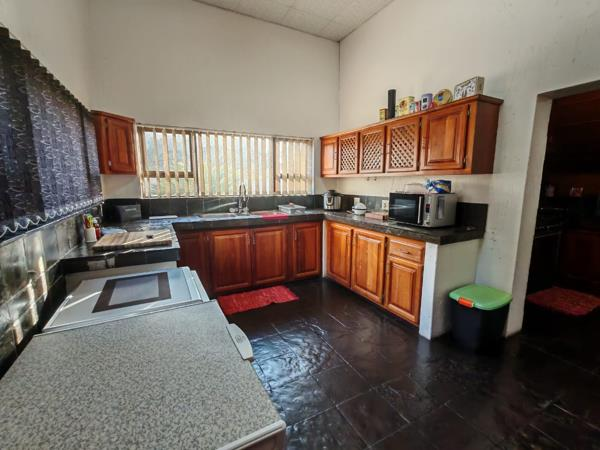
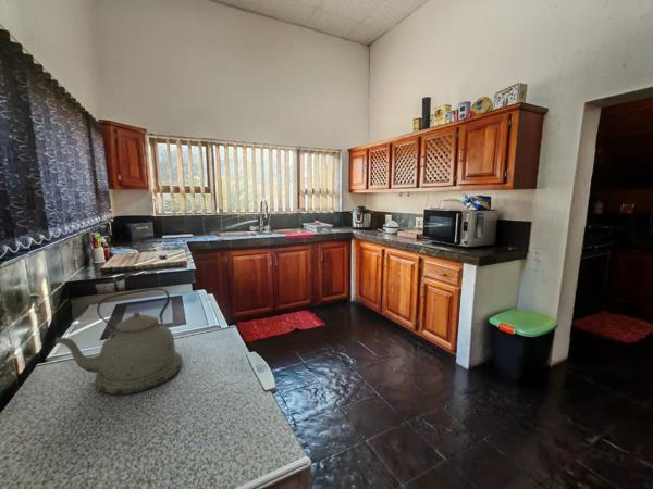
+ kettle [53,287,184,396]
